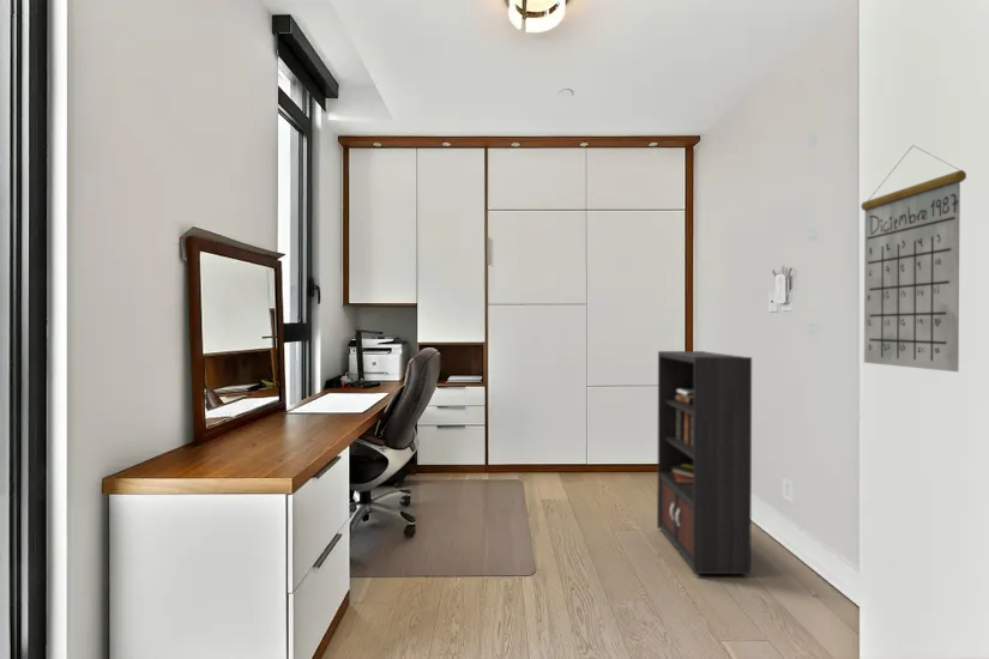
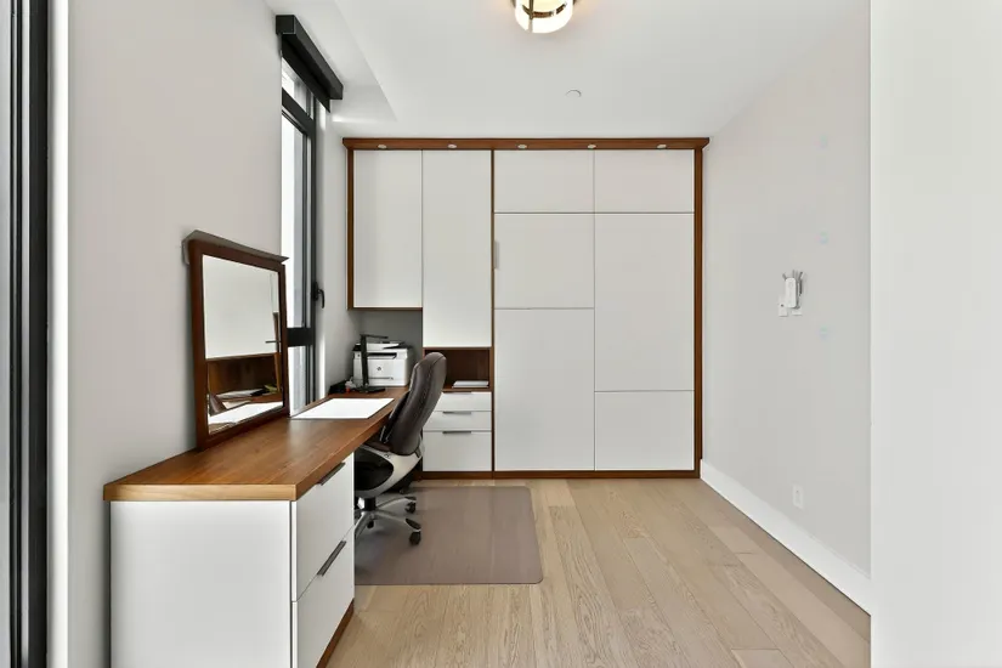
- bookcase [656,350,818,597]
- calendar [860,144,967,373]
